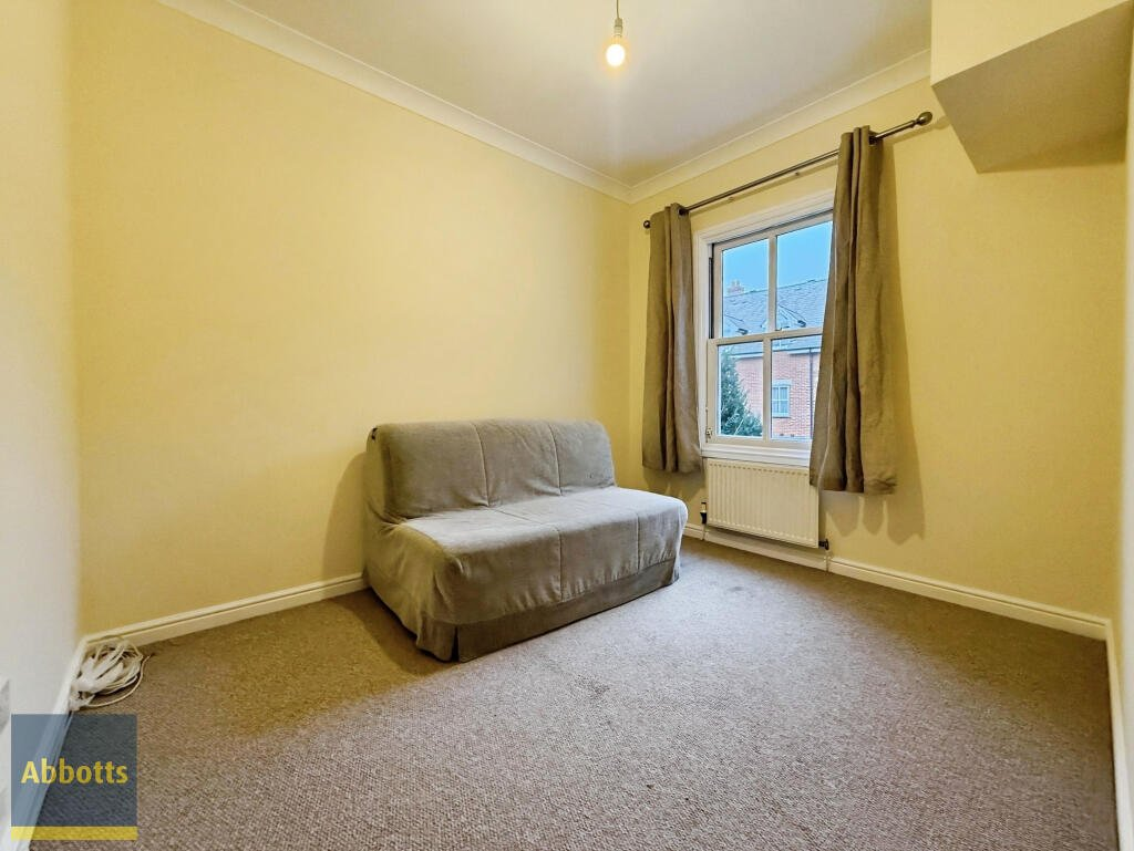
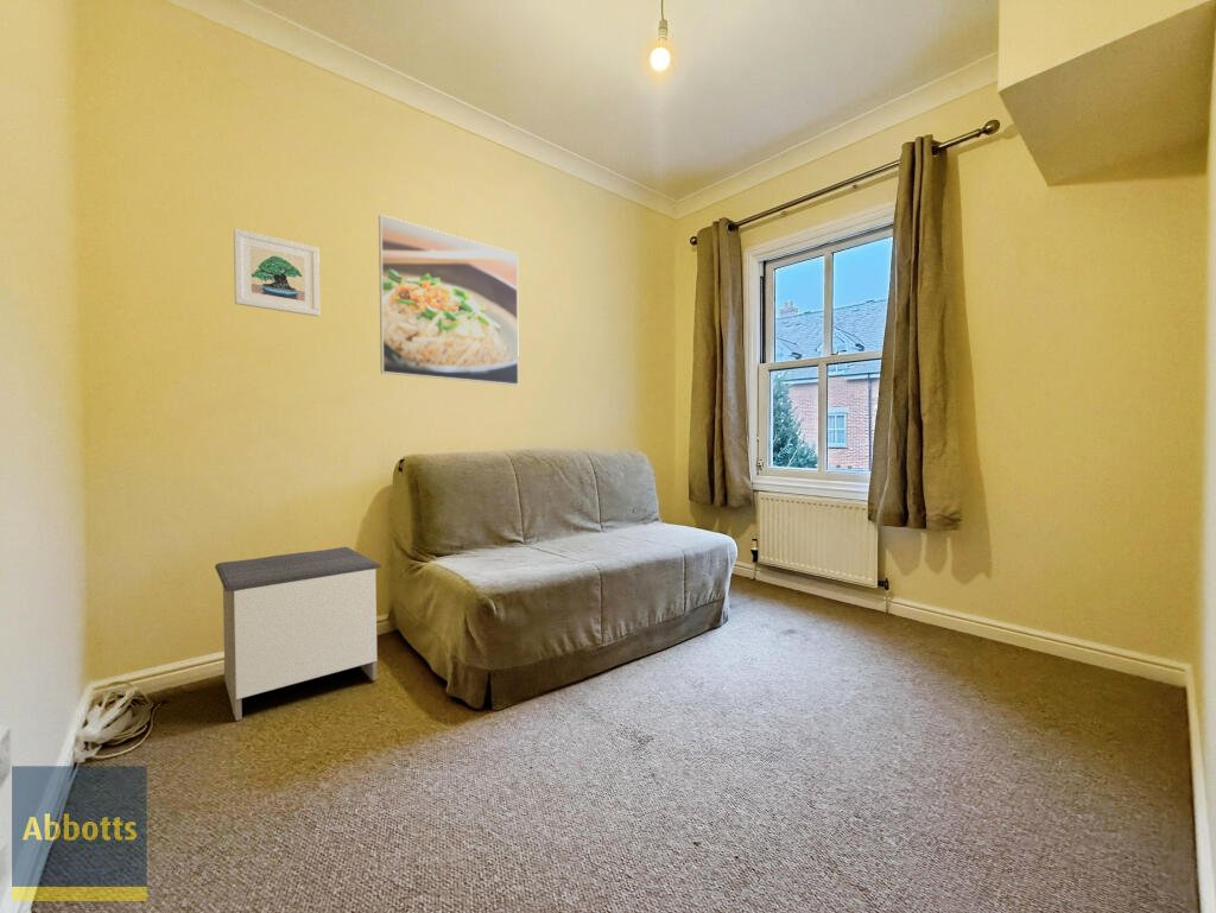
+ nightstand [214,546,382,722]
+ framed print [233,228,321,317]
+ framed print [378,214,520,386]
